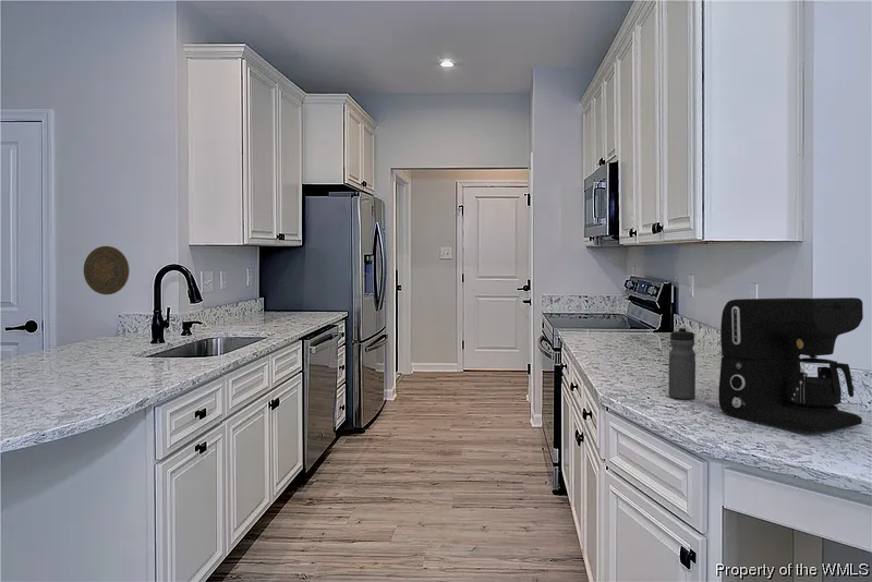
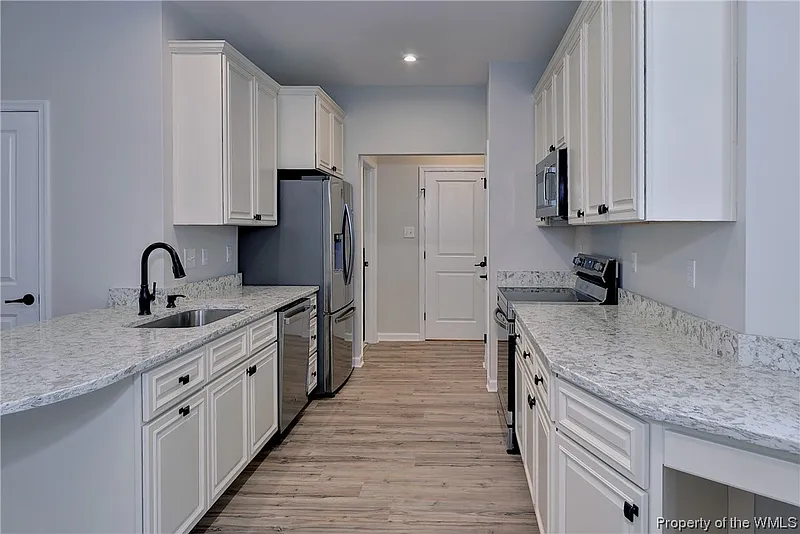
- coffee maker [717,296,864,434]
- water bottle [667,326,697,400]
- decorative plate [83,245,131,295]
